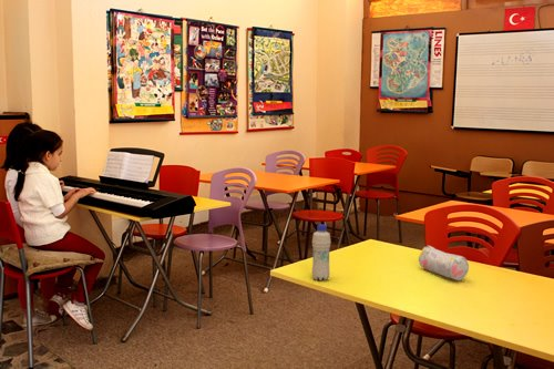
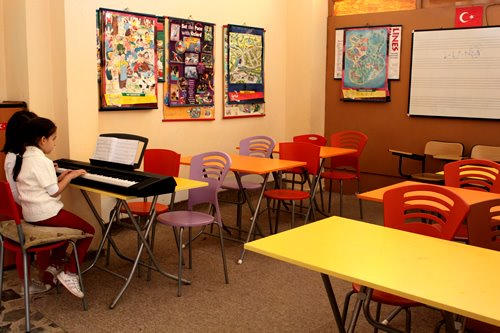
- bottle [311,223,332,281]
- pencil case [418,245,470,281]
